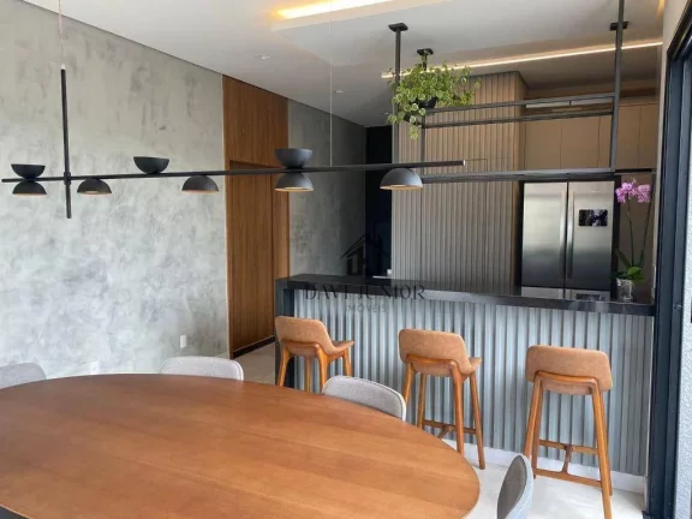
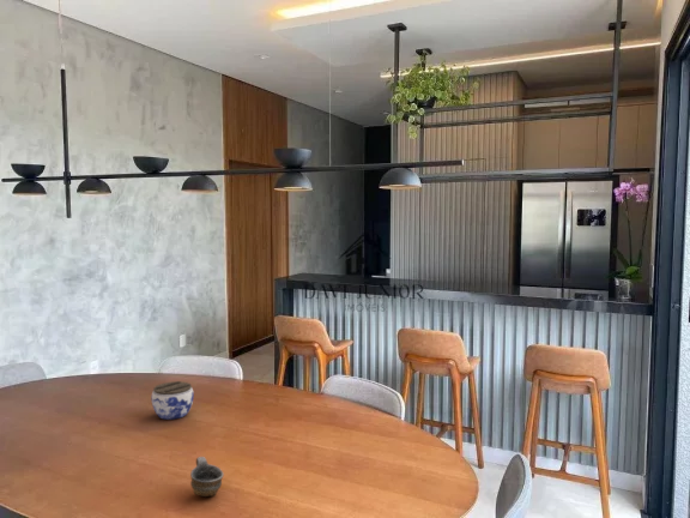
+ jar [151,380,195,421]
+ cup [189,456,225,498]
